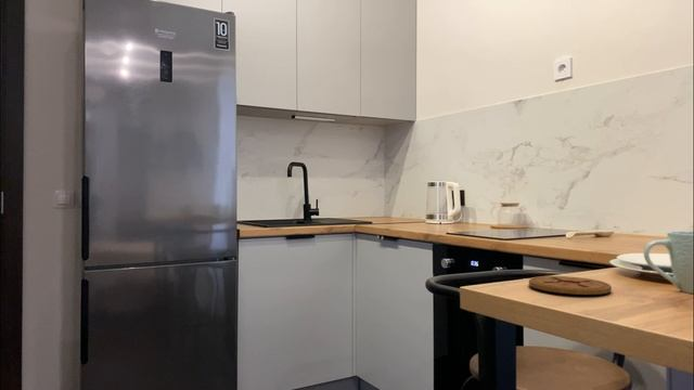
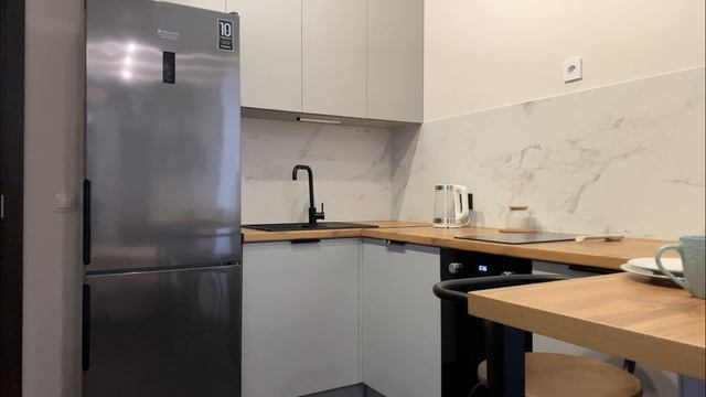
- coaster [528,275,613,296]
